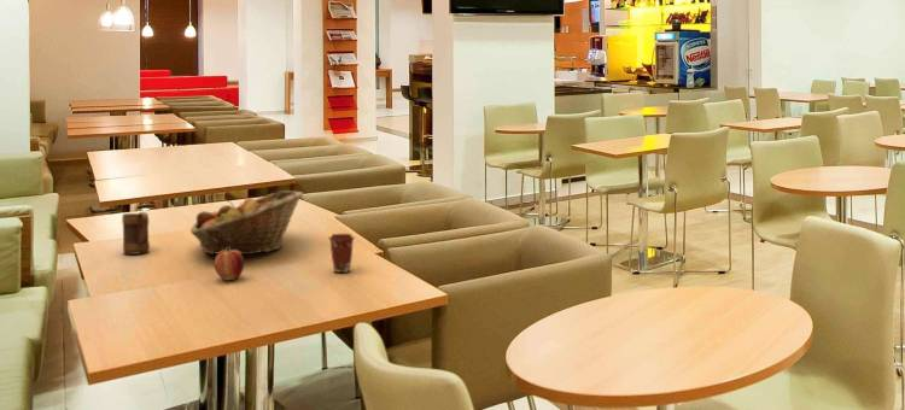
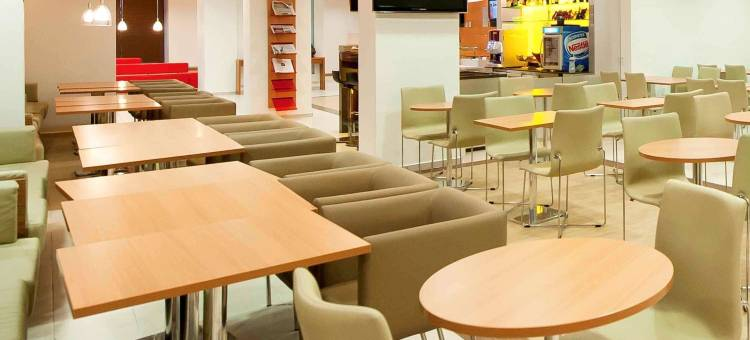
- apple [214,248,245,281]
- mug [121,211,151,256]
- coffee cup [327,233,356,274]
- fruit basket [189,189,305,256]
